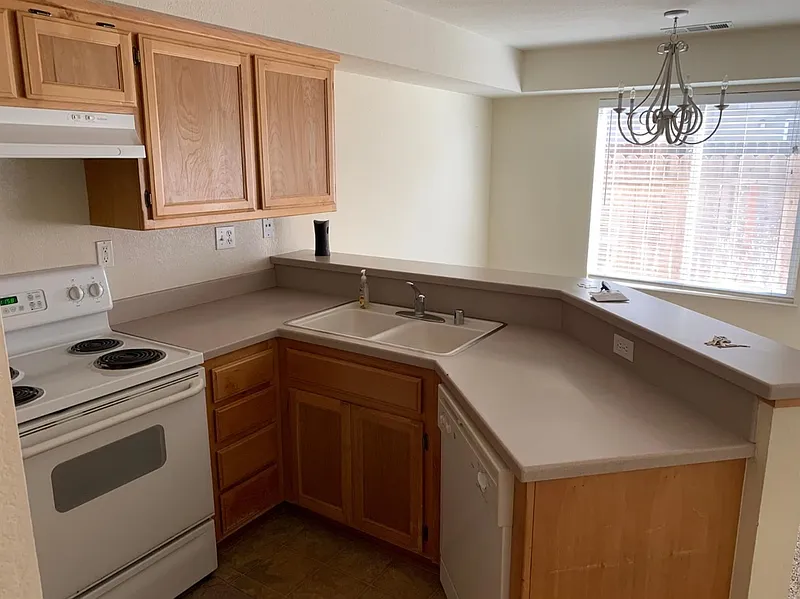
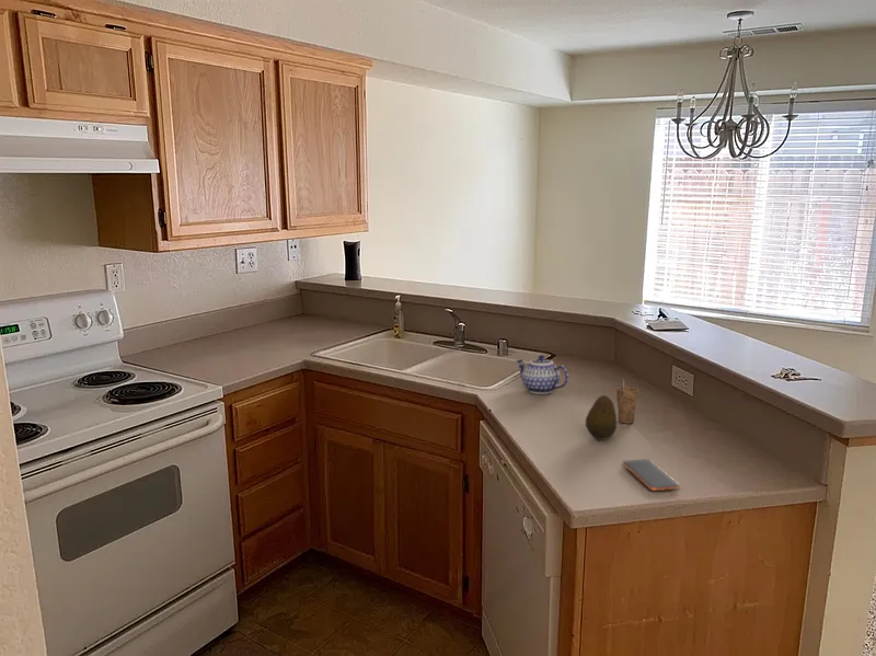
+ cup [615,378,639,425]
+ fruit [585,394,618,441]
+ teapot [515,354,569,395]
+ smartphone [621,458,681,492]
